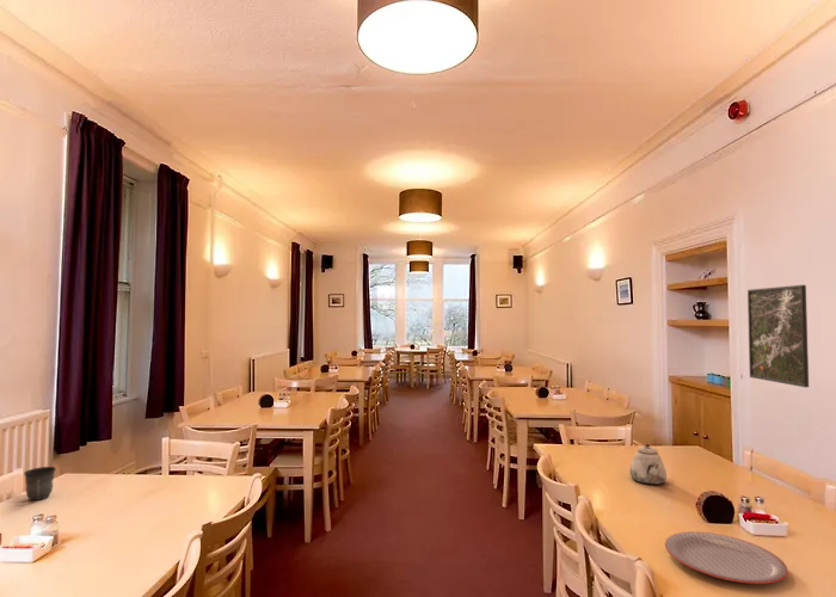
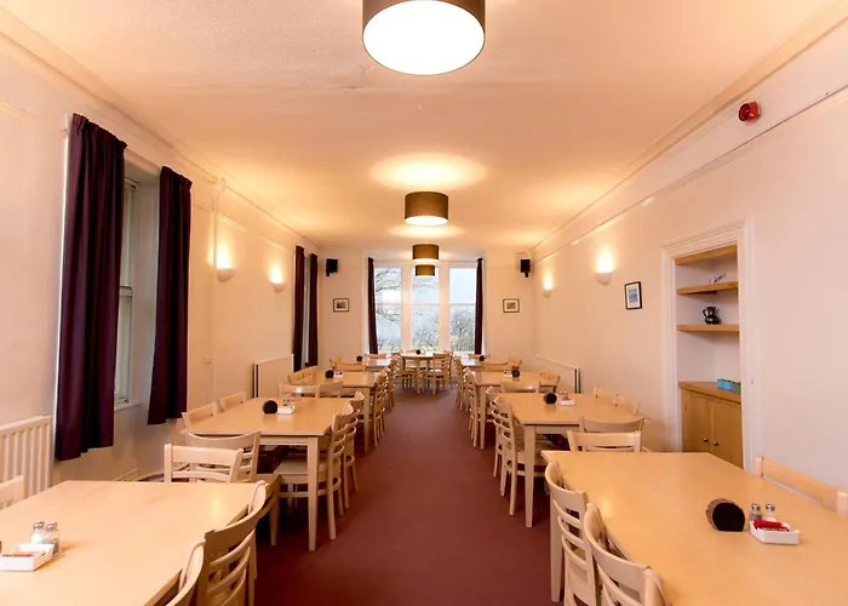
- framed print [746,284,810,388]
- plate [664,530,789,585]
- teapot [628,443,668,486]
- mug [23,466,57,501]
